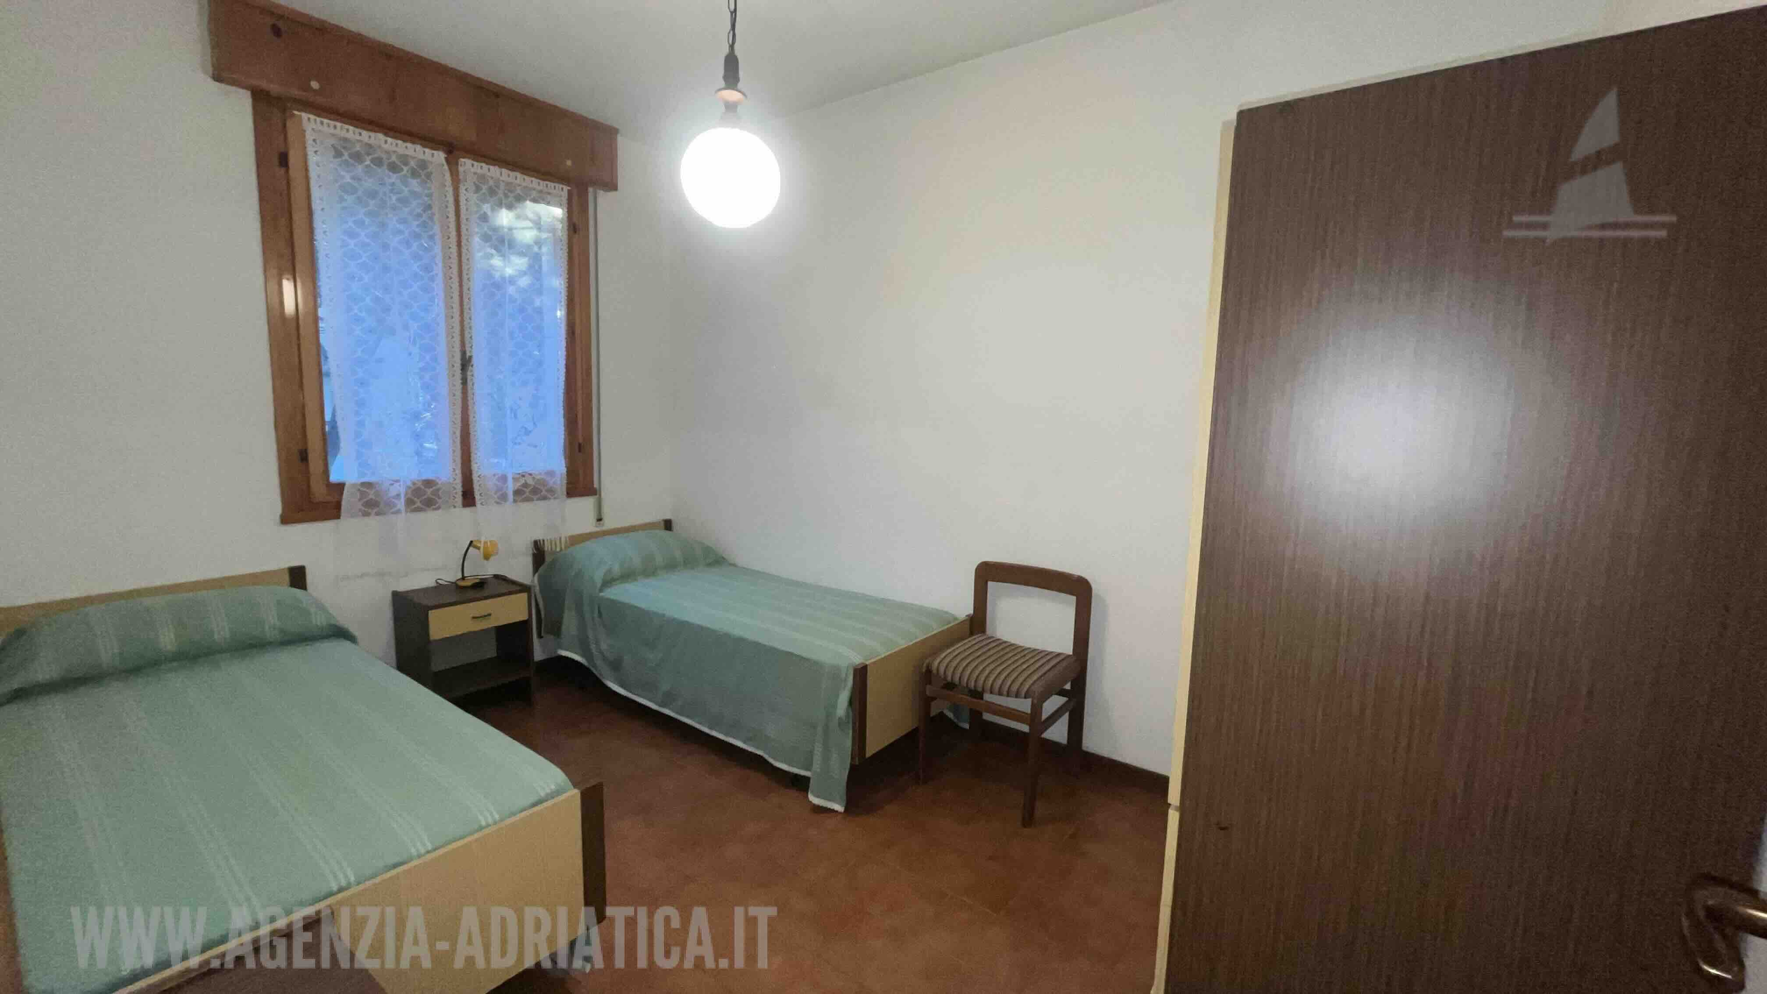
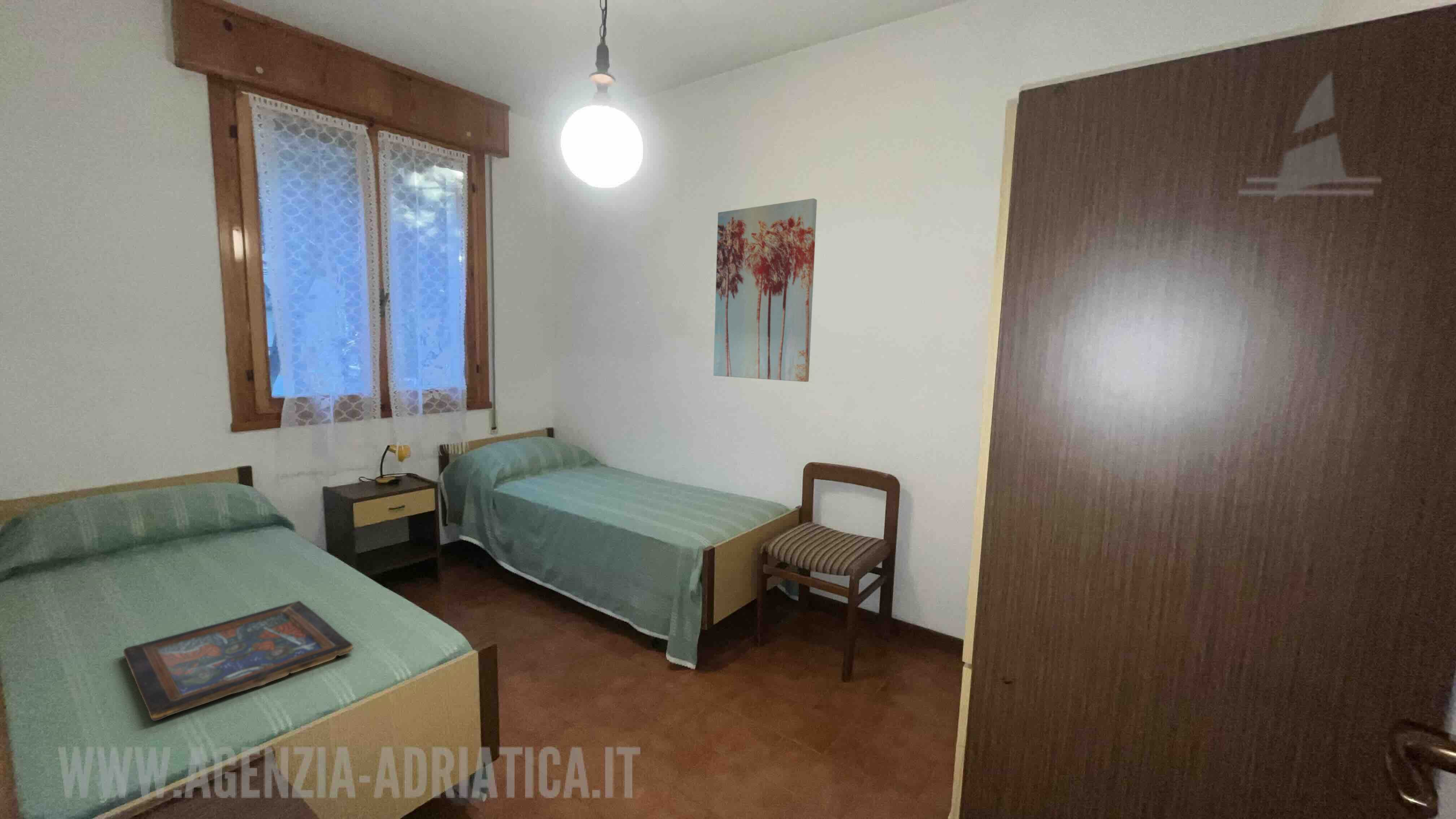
+ tray [123,601,354,721]
+ wall art [713,198,817,382]
